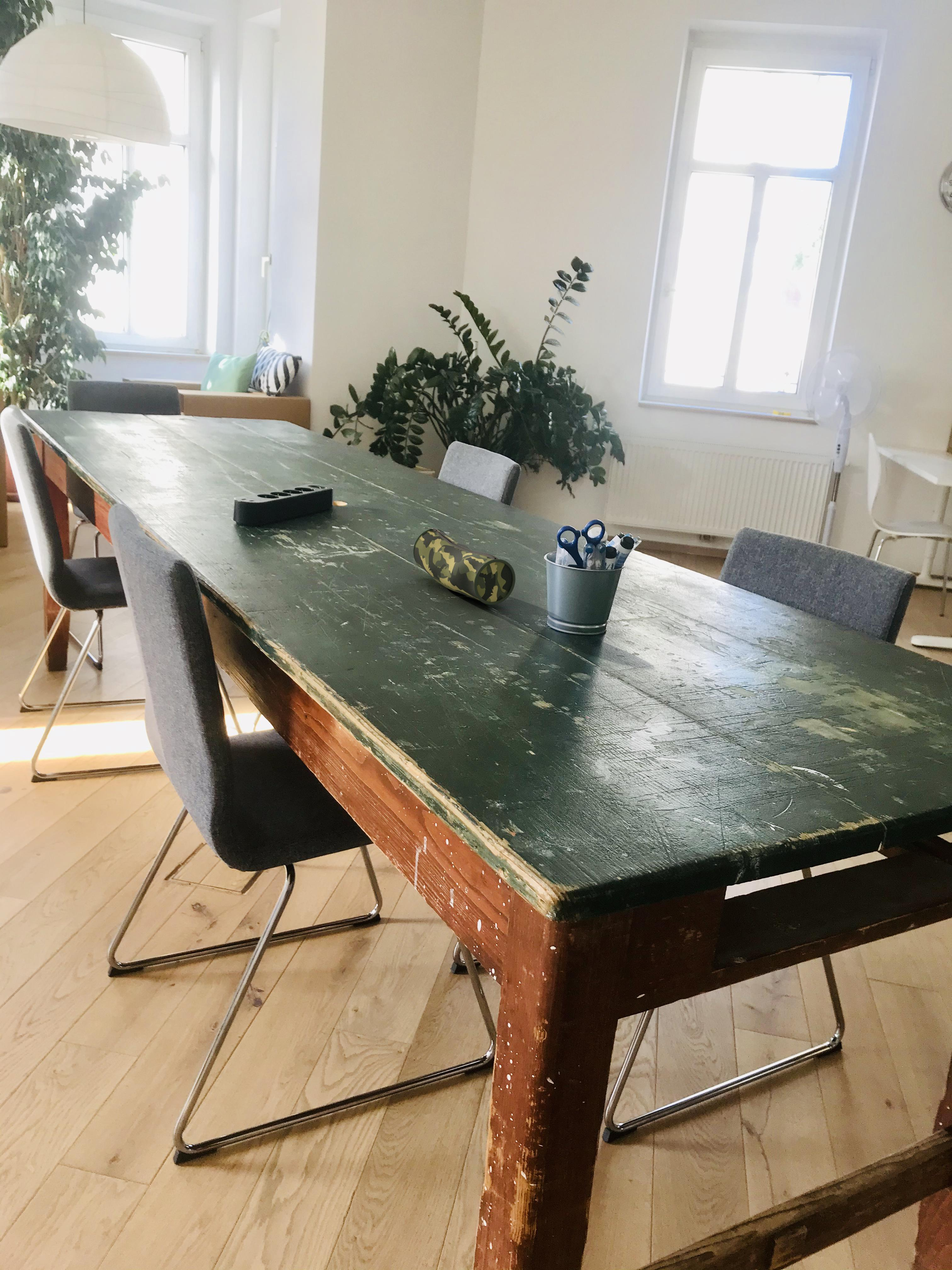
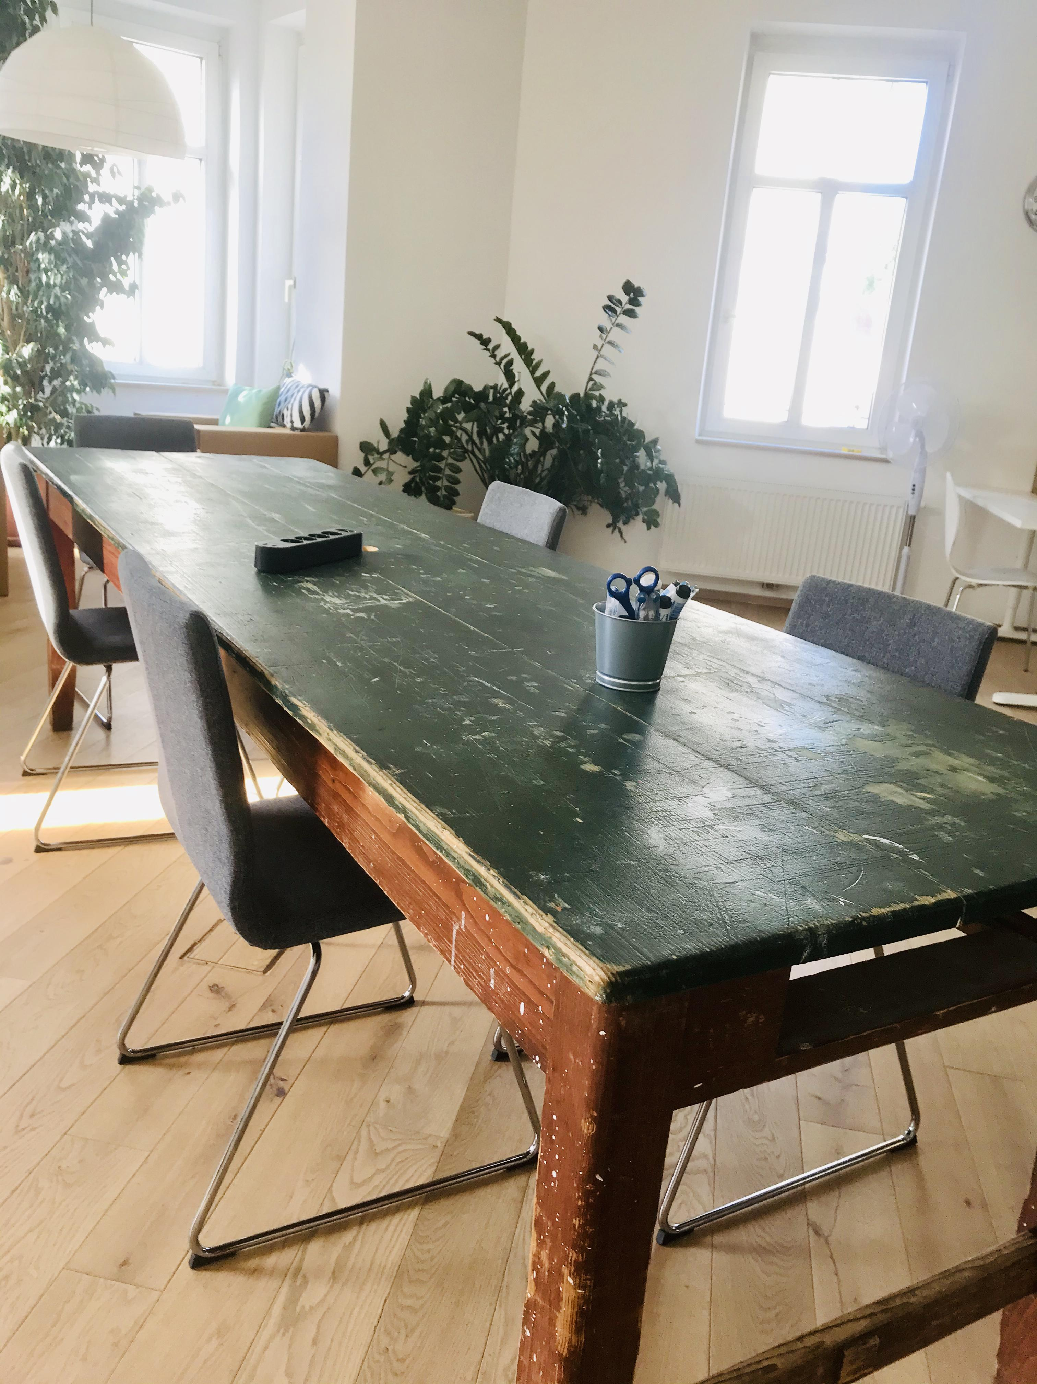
- pencil case [413,527,516,605]
